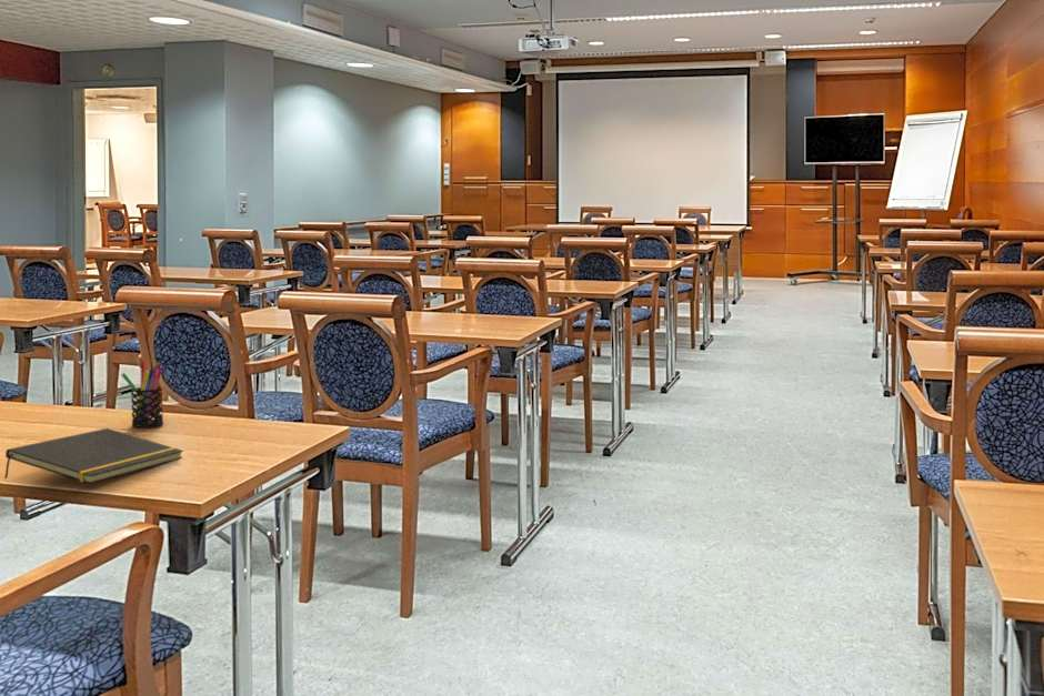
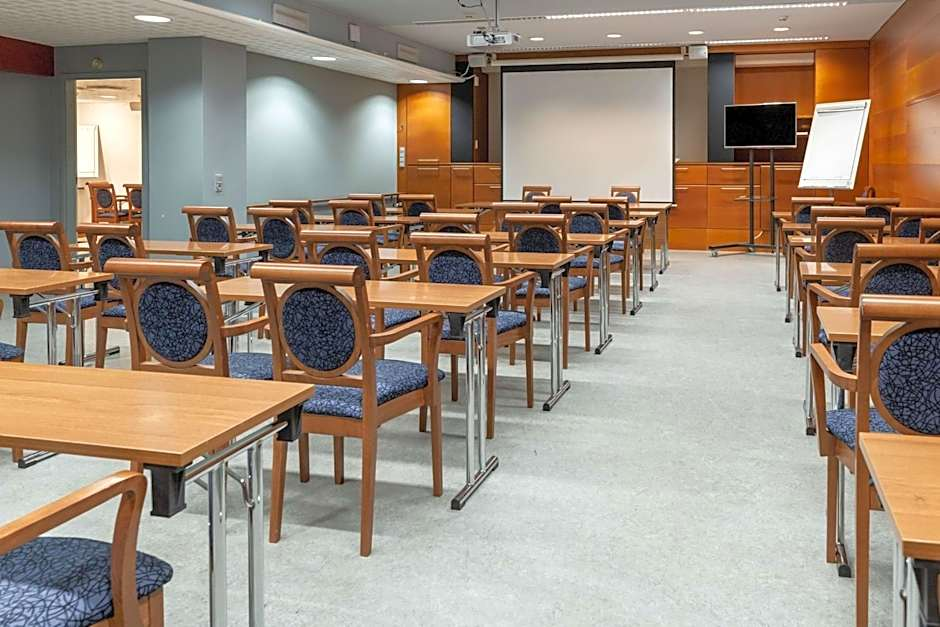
- notepad [3,427,184,485]
- pen holder [120,360,165,428]
